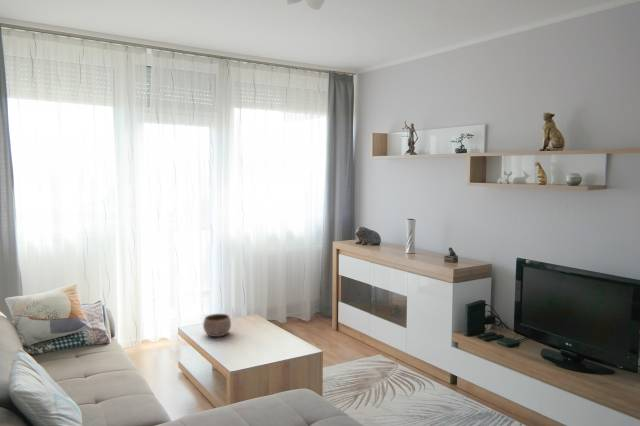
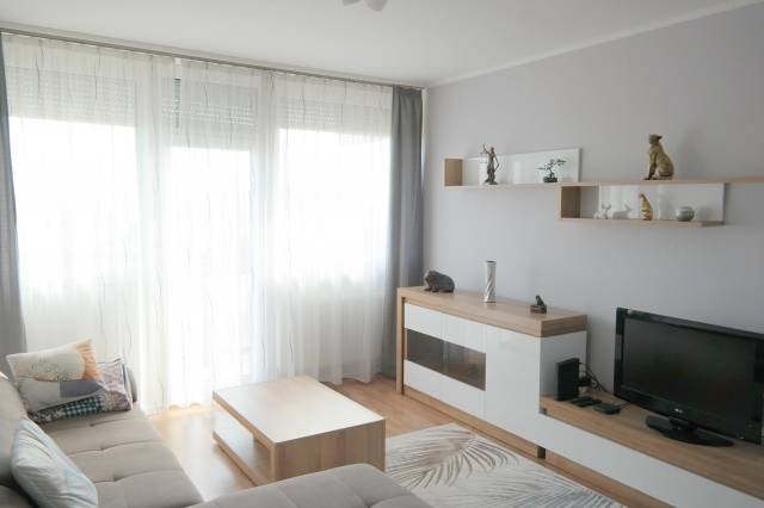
- bowl [202,313,232,338]
